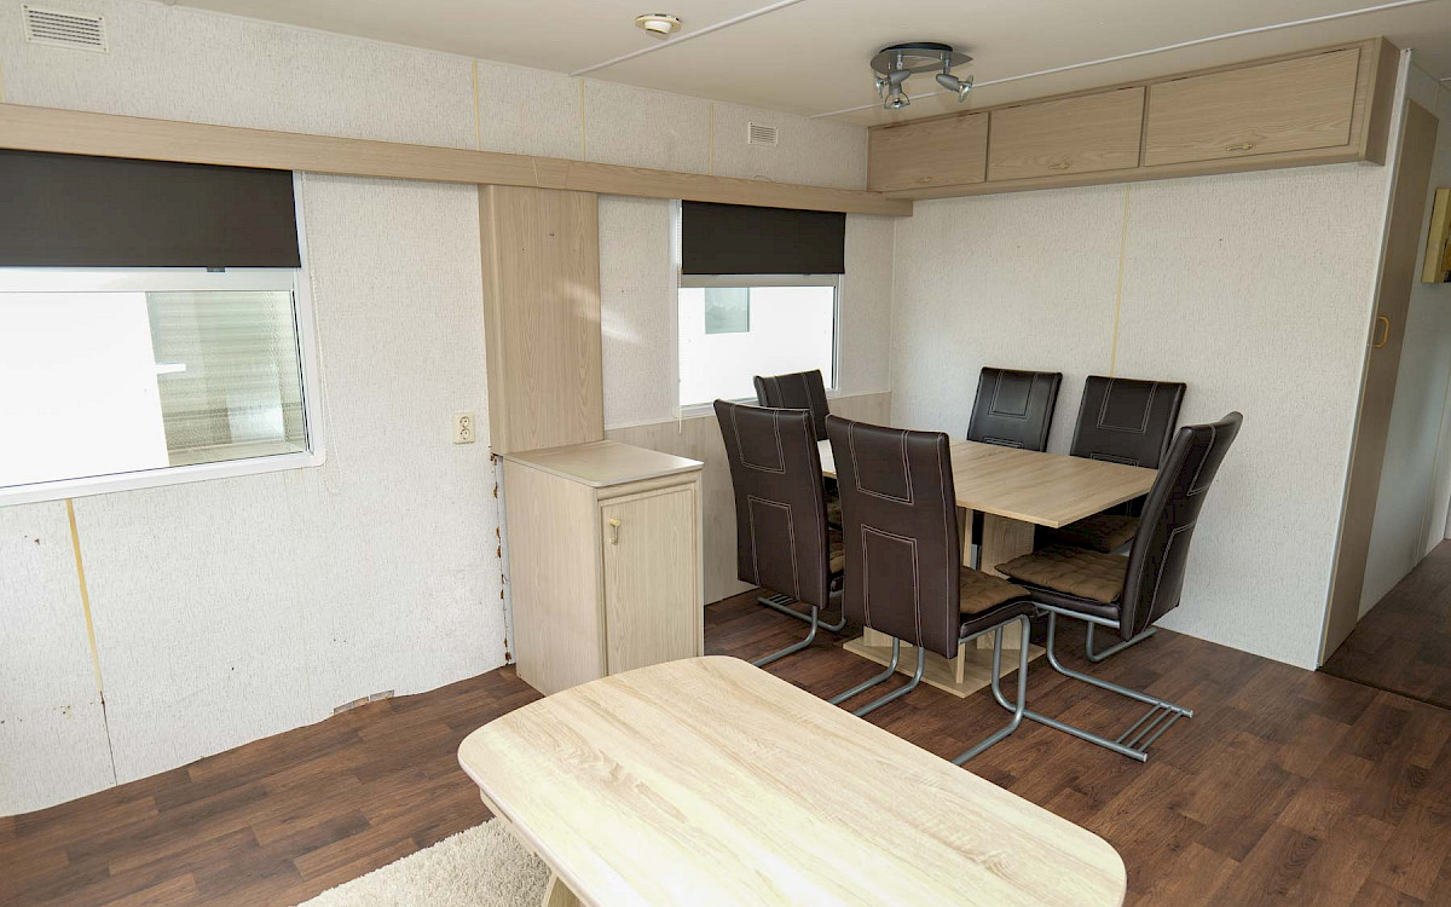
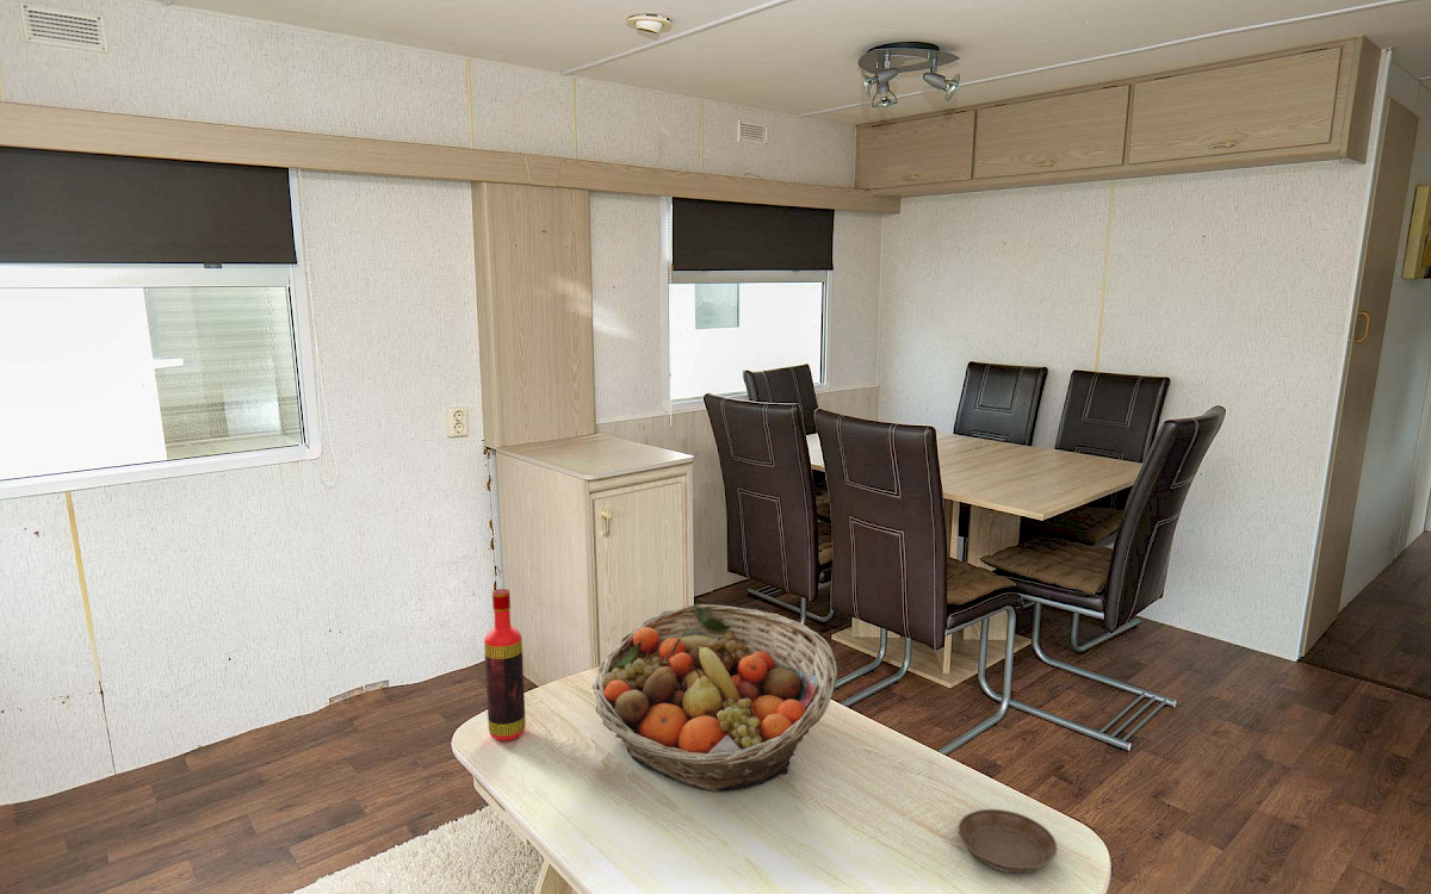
+ fruit basket [591,603,838,793]
+ bottle [483,588,527,743]
+ saucer [956,808,1059,875]
